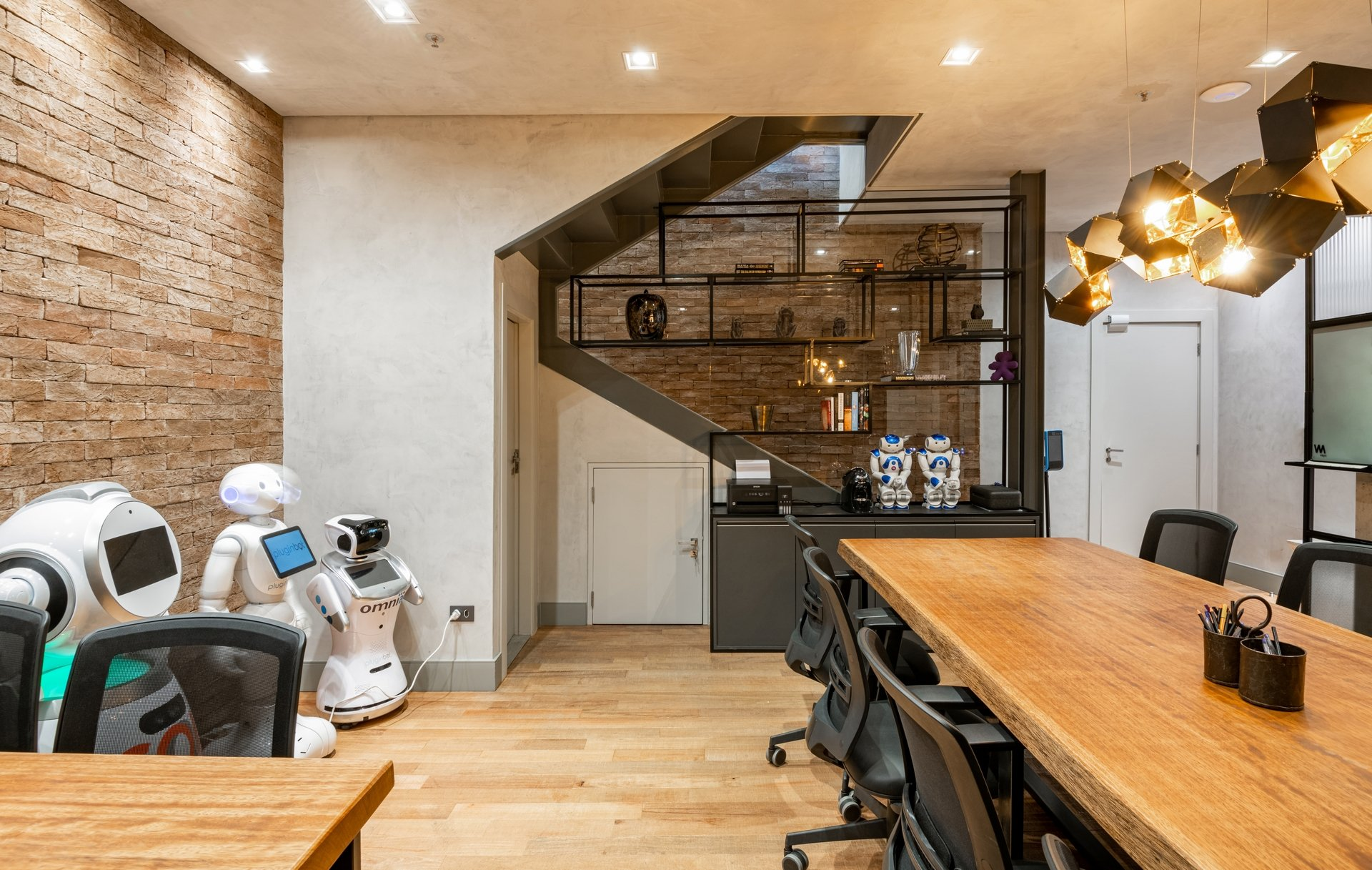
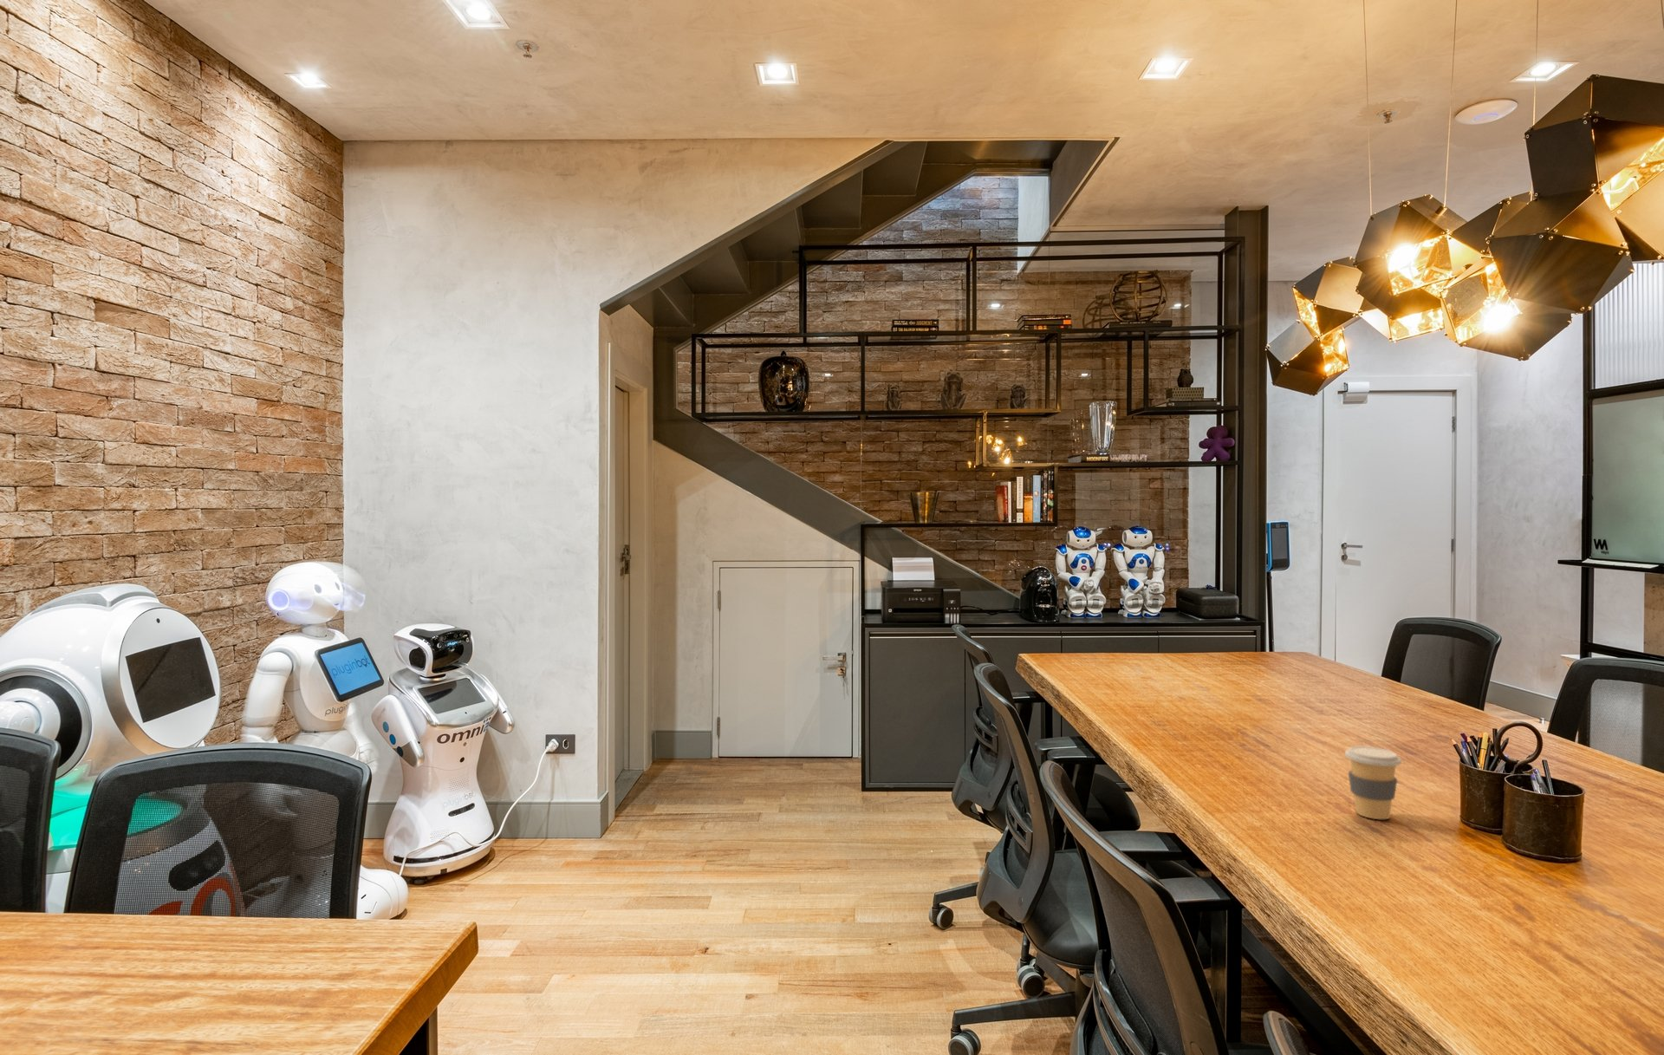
+ coffee cup [1344,746,1402,820]
